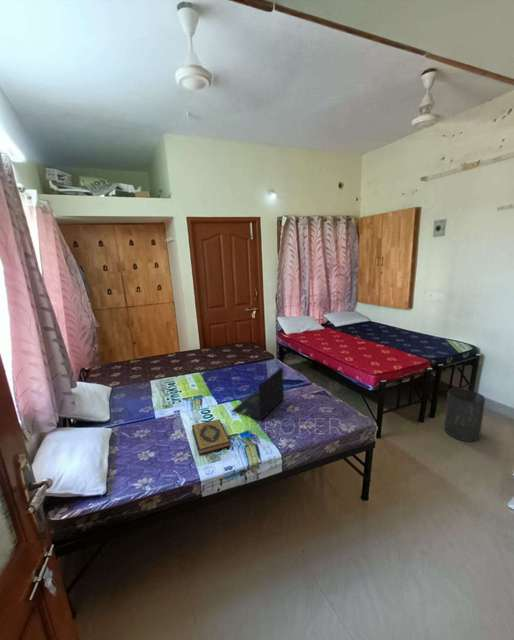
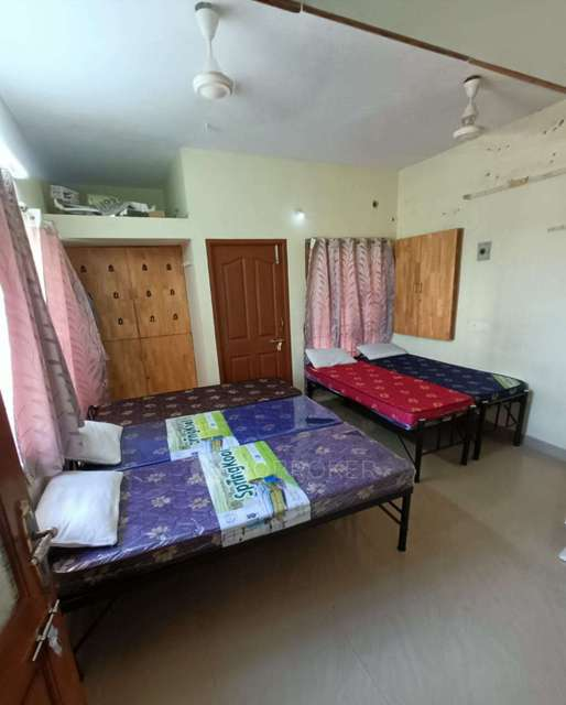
- laptop [230,366,285,421]
- hardback book [191,418,232,456]
- trash can [443,387,486,443]
